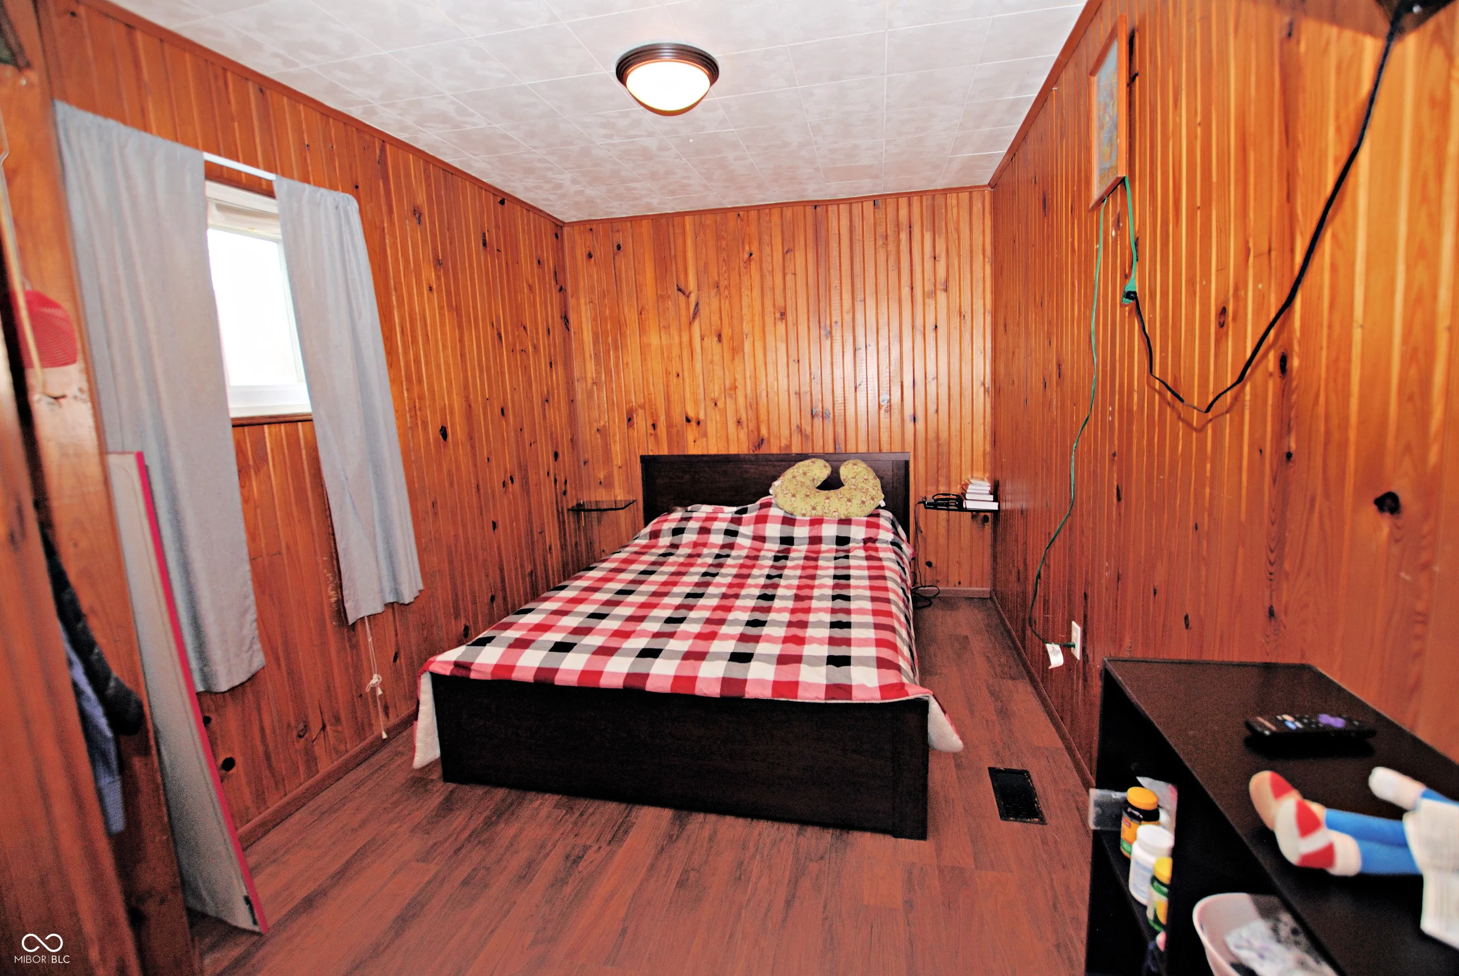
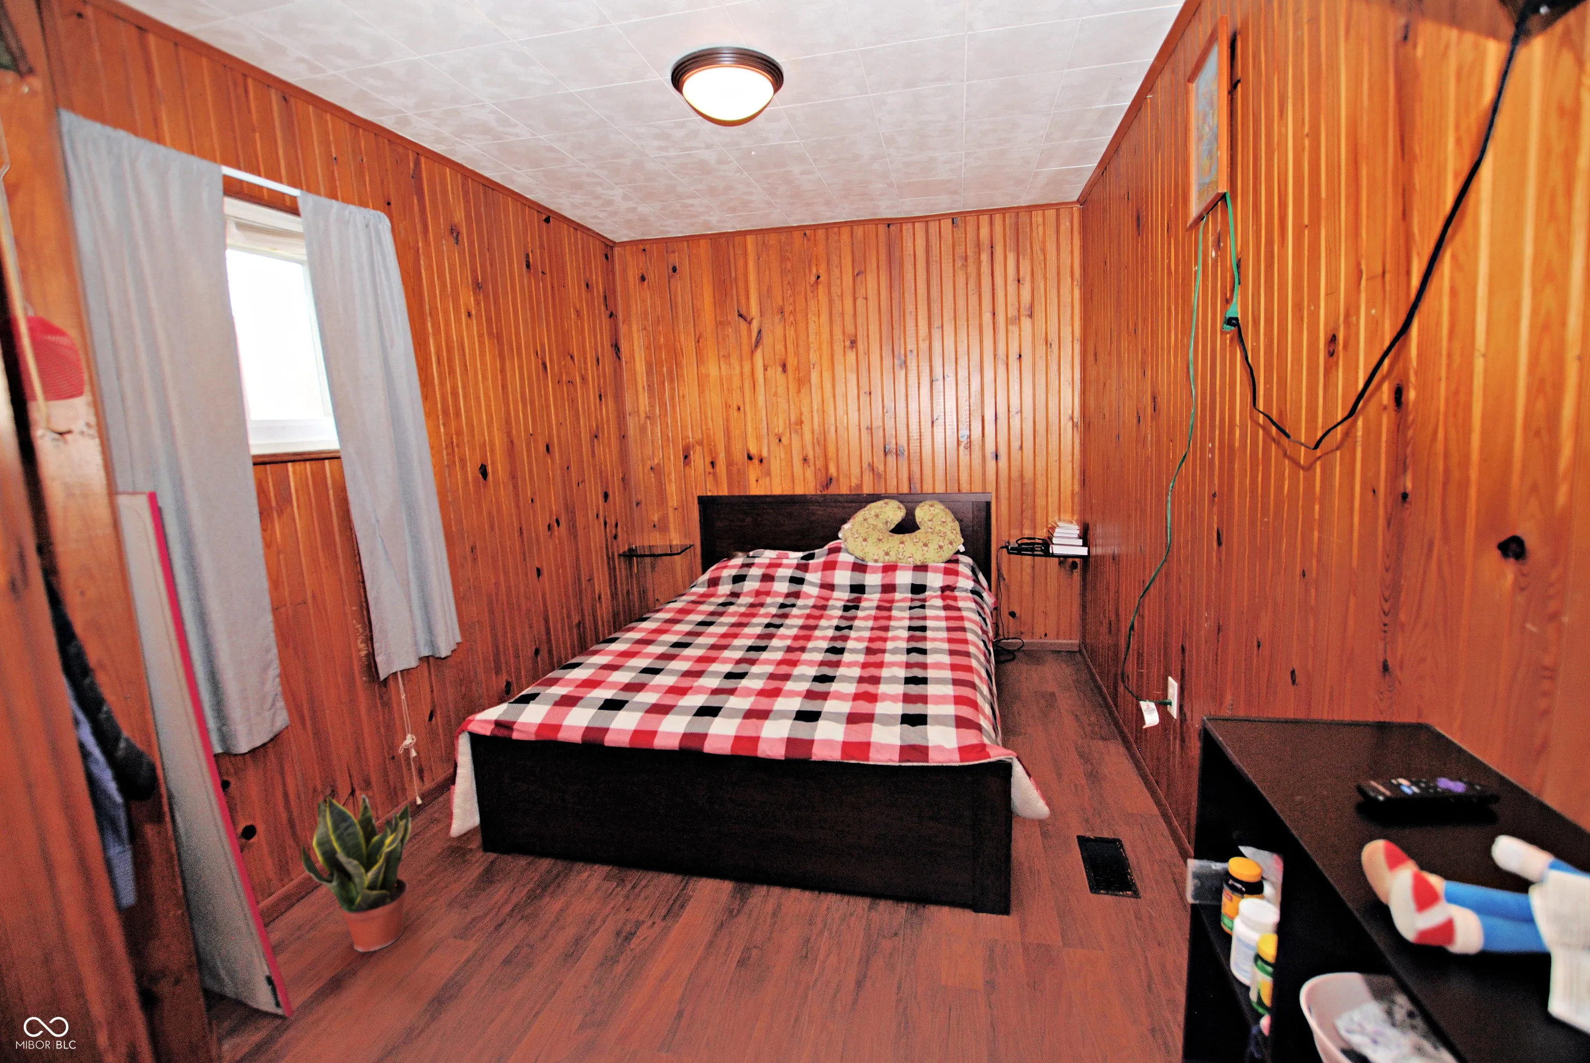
+ potted plant [300,794,412,953]
